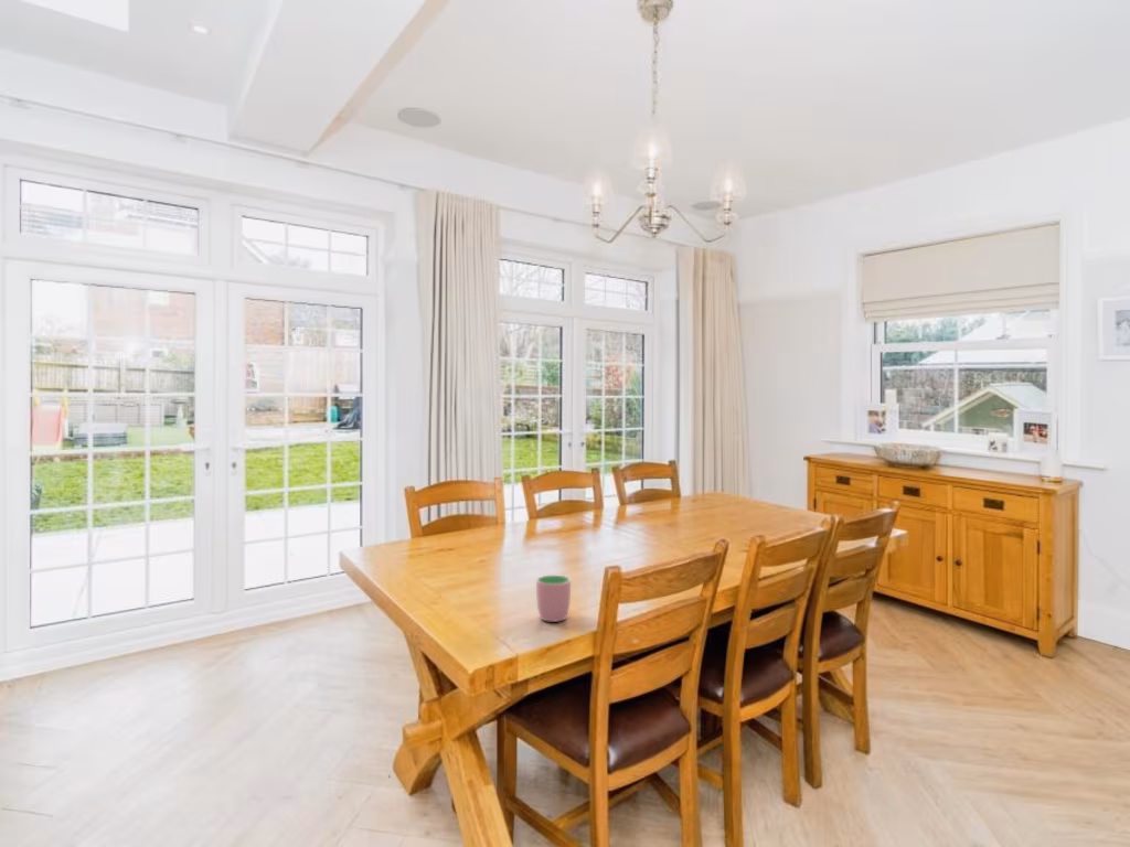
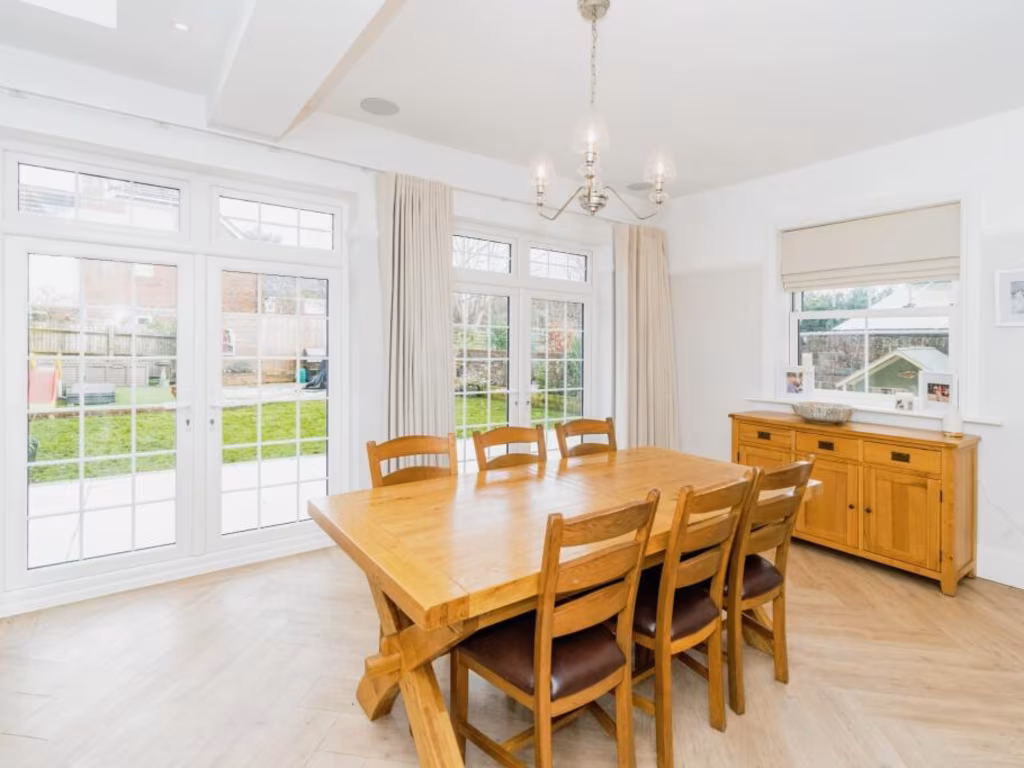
- cup [535,575,572,623]
